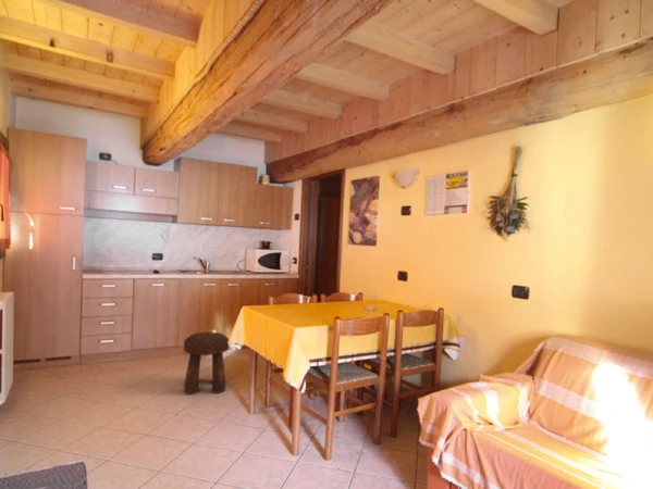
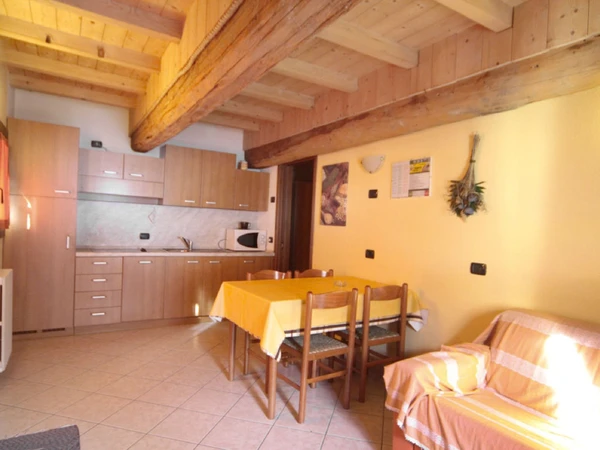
- stool [183,330,230,397]
